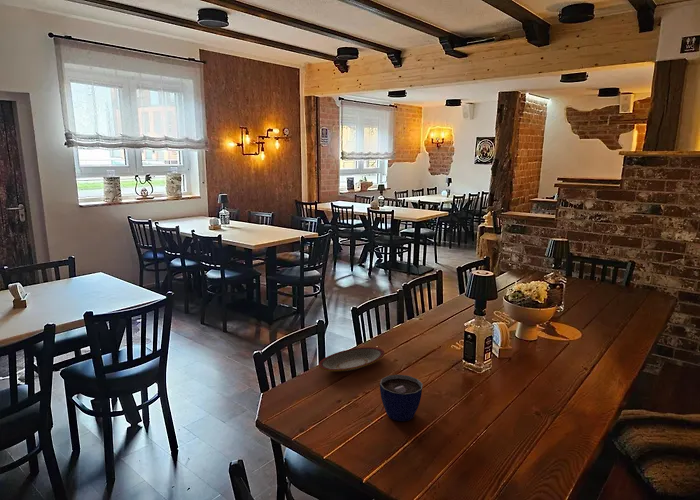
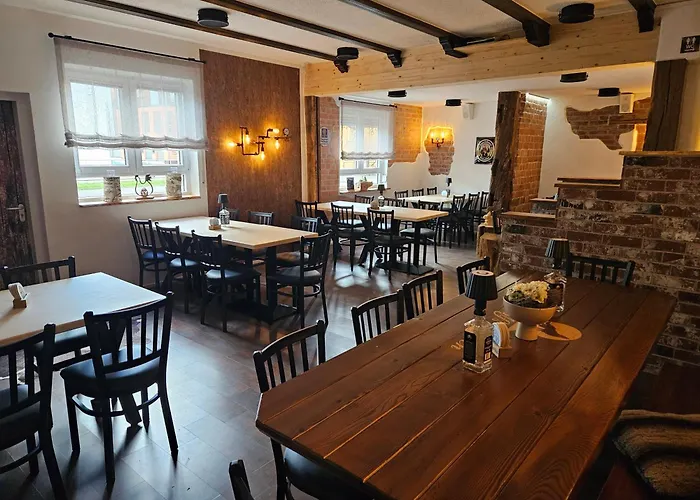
- plate [318,346,385,372]
- cup [379,374,424,422]
